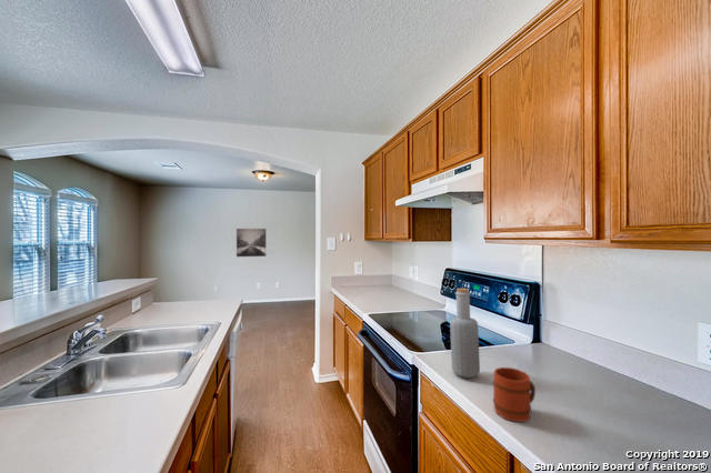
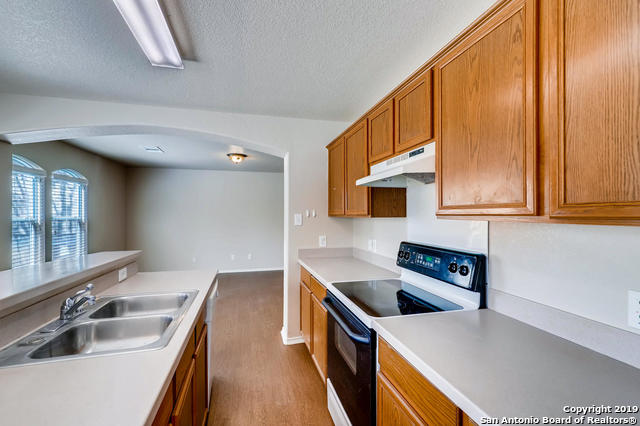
- mug [492,366,537,423]
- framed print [236,228,268,258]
- bottle [449,288,481,379]
